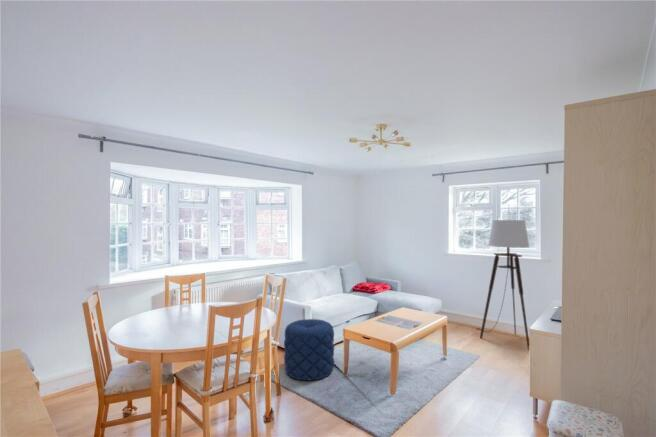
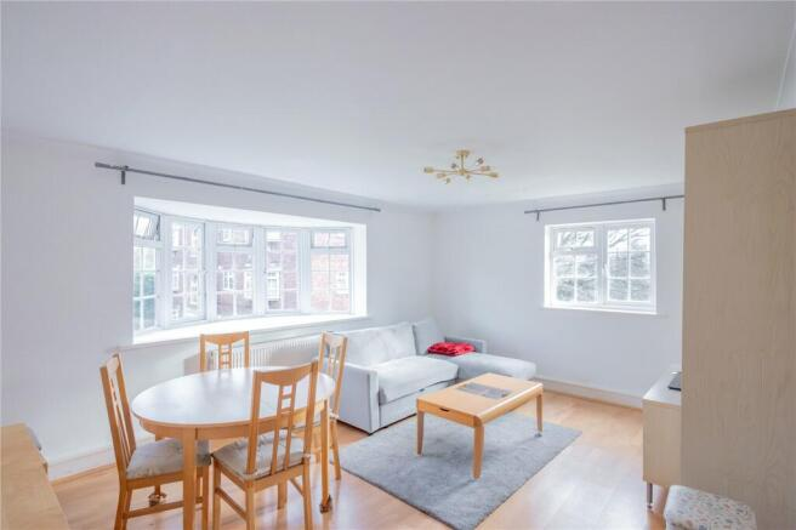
- floor lamp [475,219,531,351]
- pouf [283,318,335,382]
